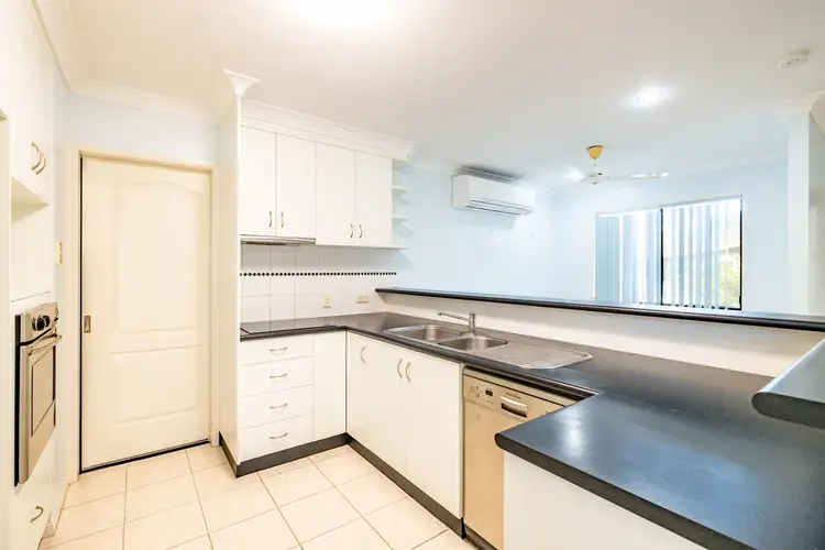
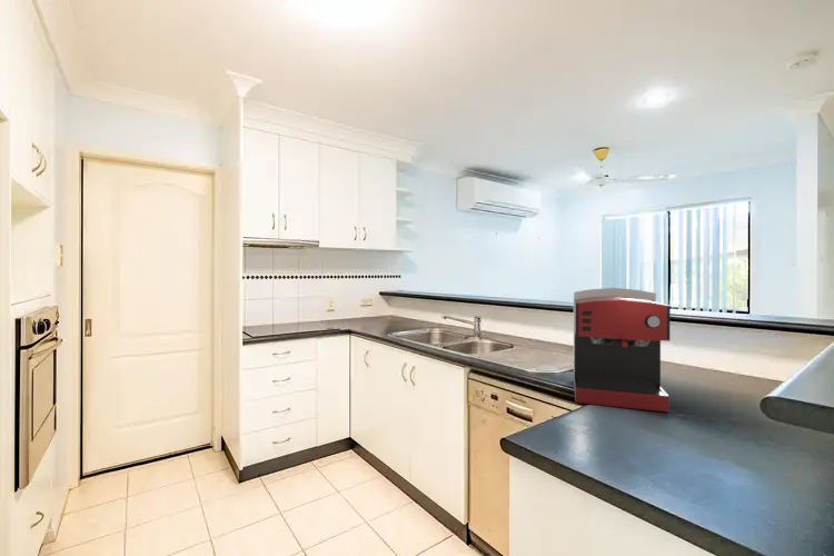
+ coffee maker [573,287,672,413]
